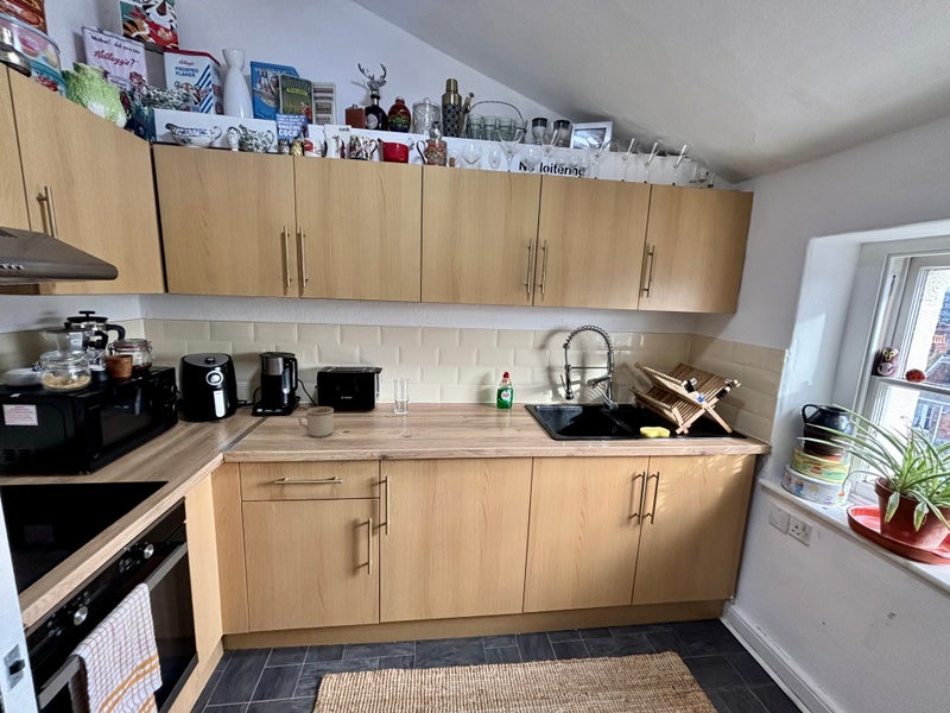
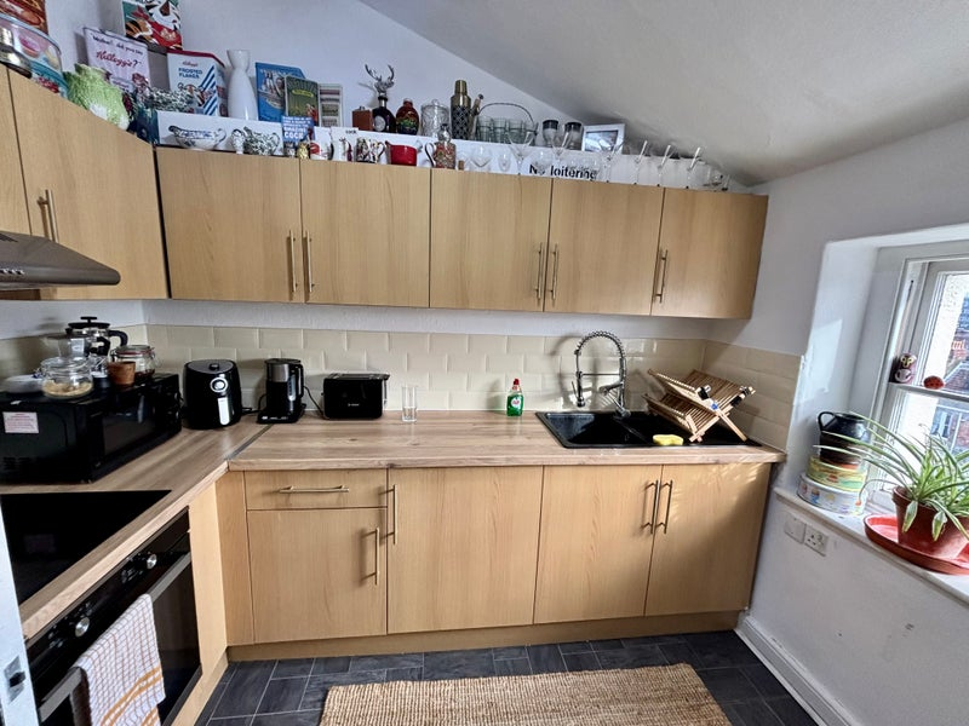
- mug [297,405,335,438]
